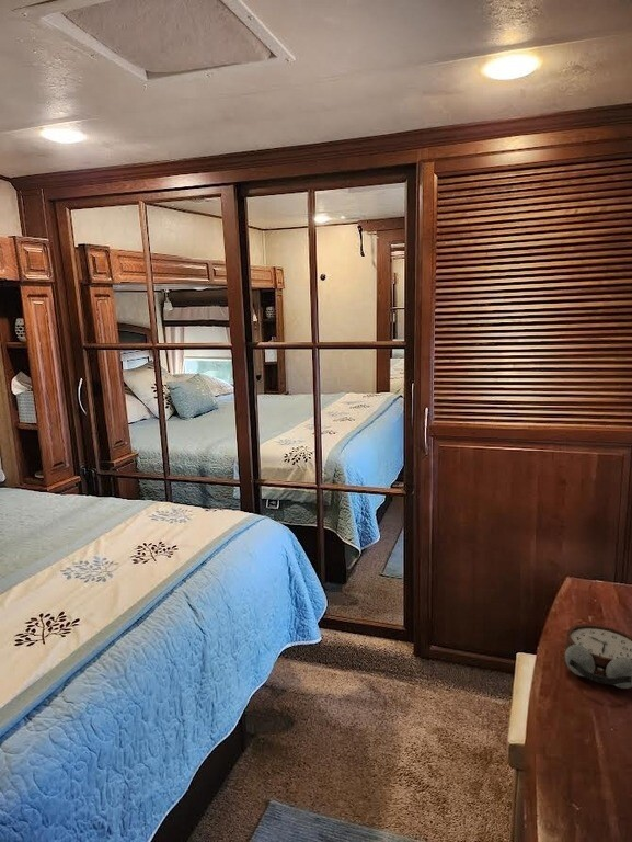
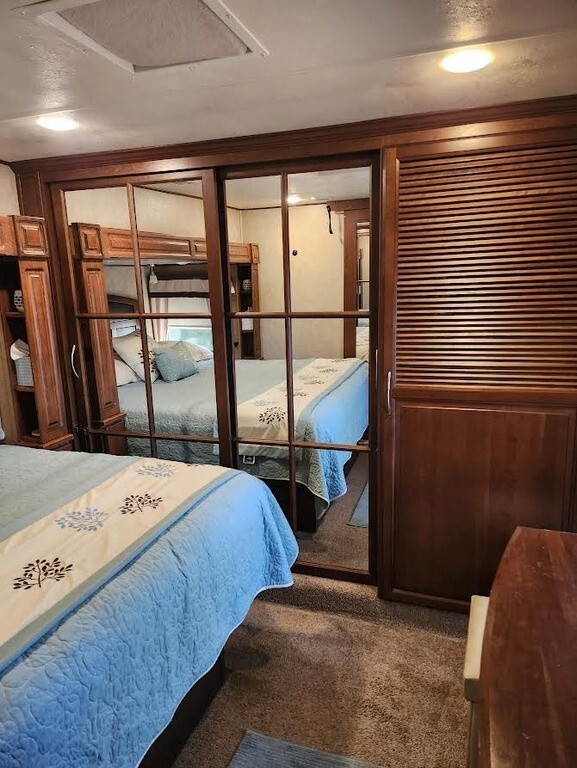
- alarm clock [564,623,632,690]
